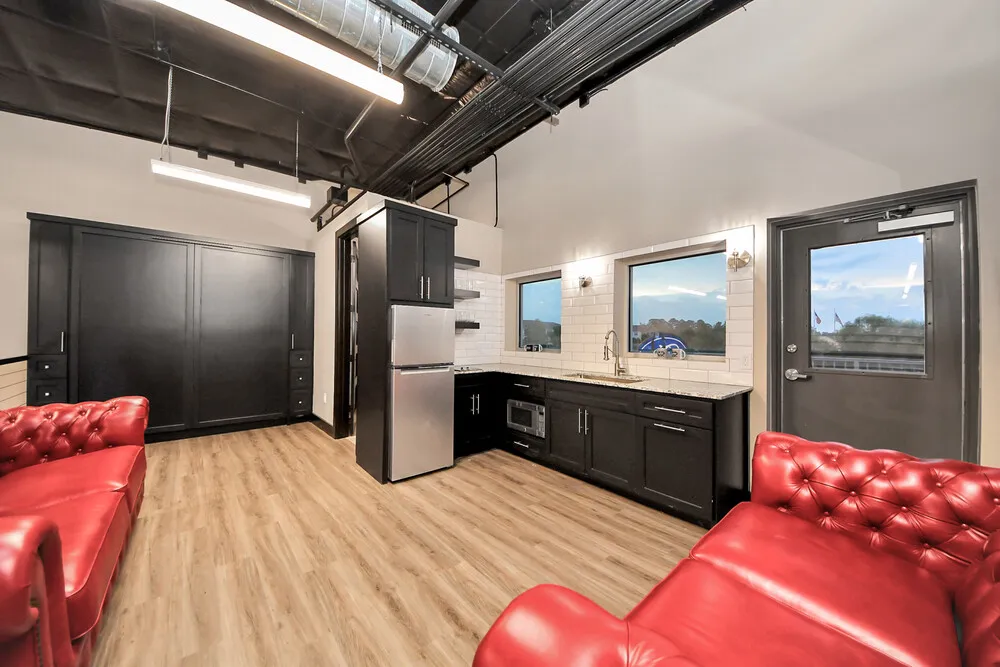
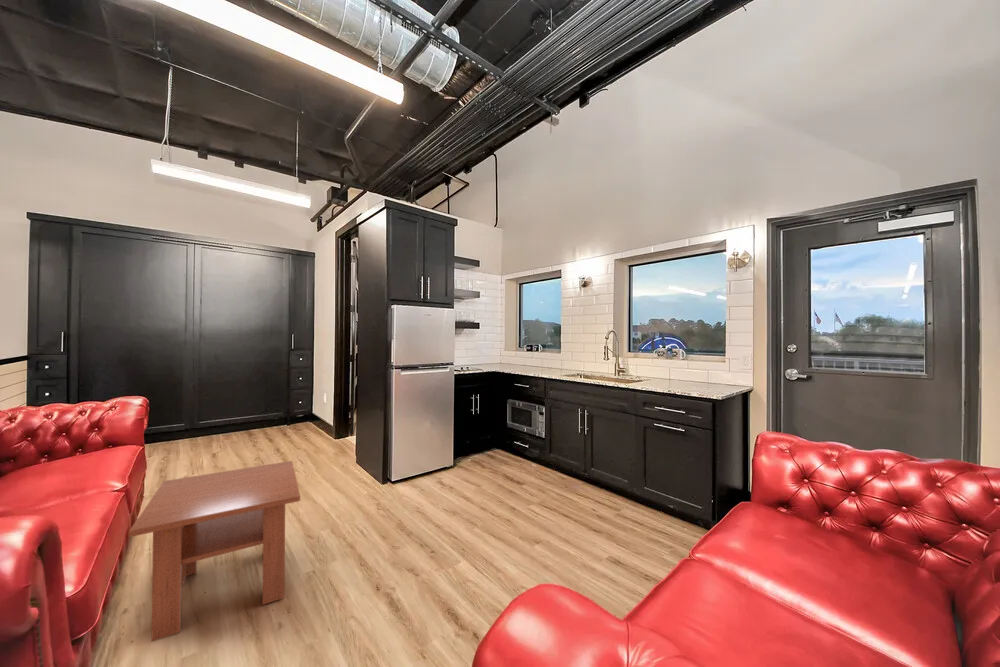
+ coffee table [128,460,301,643]
